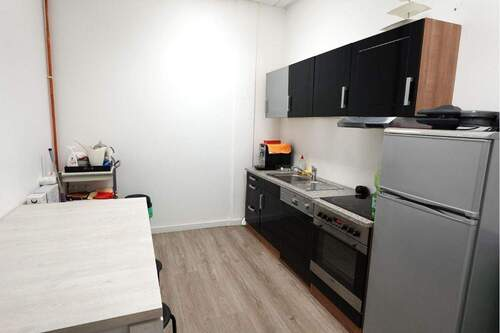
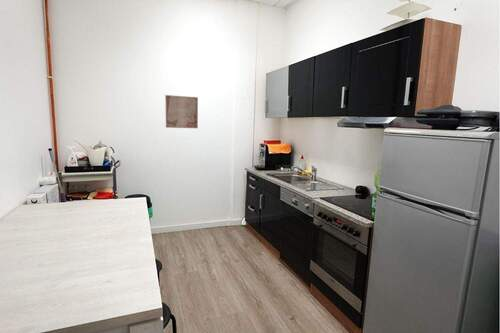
+ wall art [164,94,199,129]
